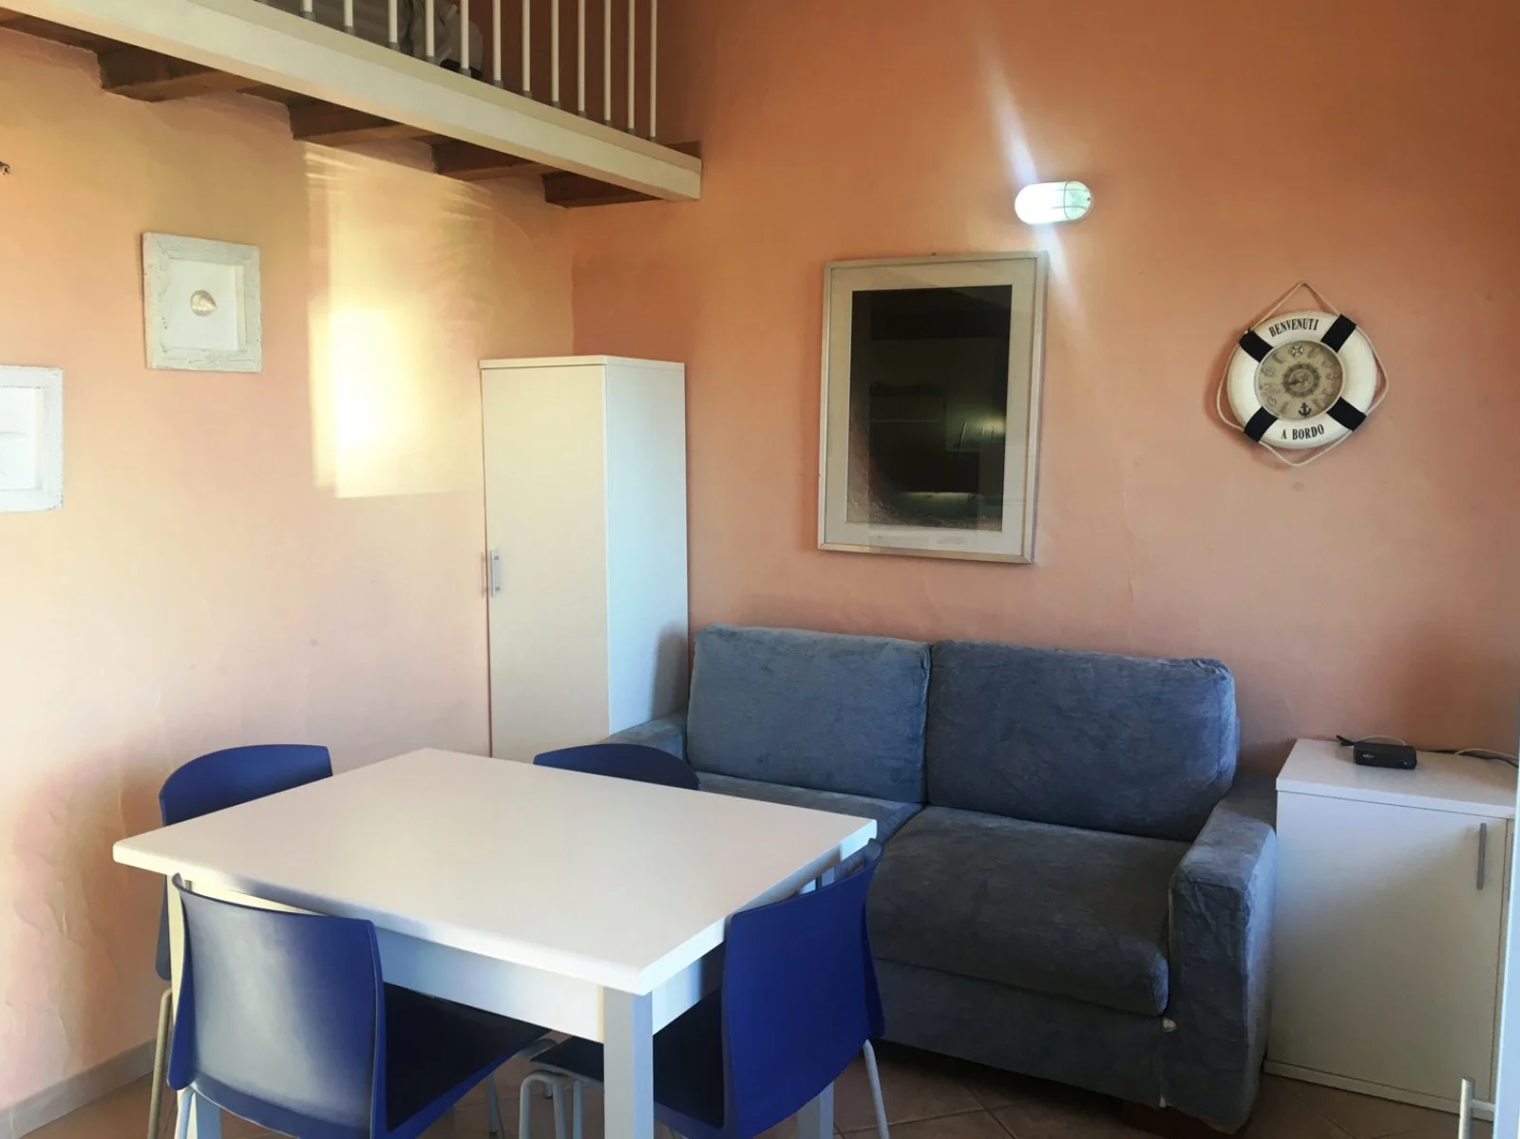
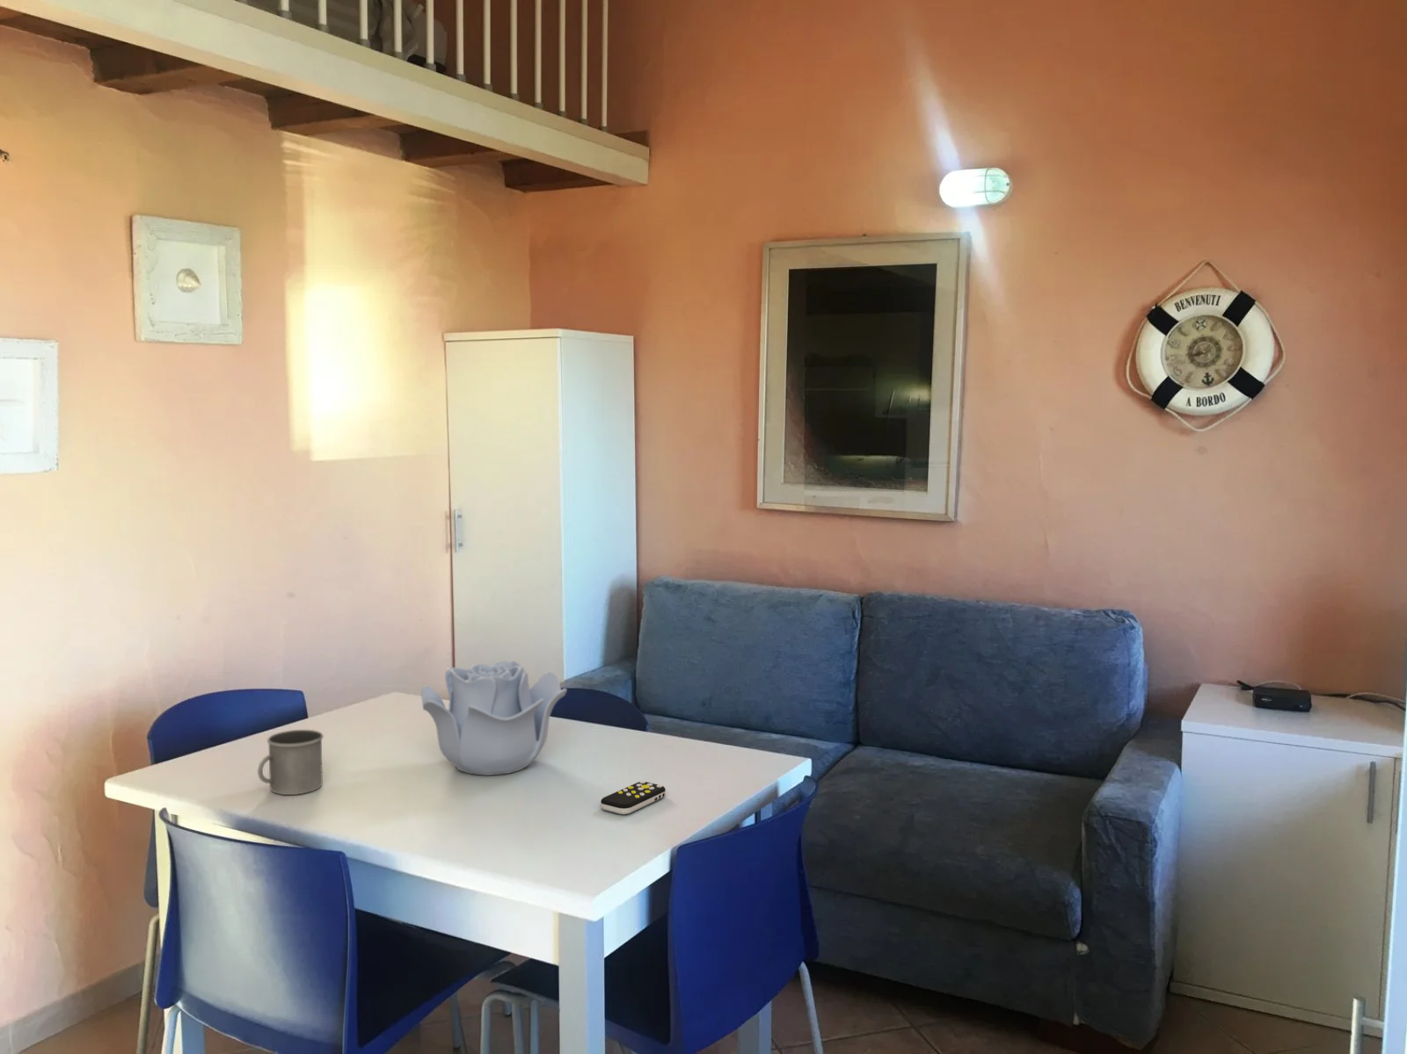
+ remote control [599,779,667,815]
+ decorative bowl [420,660,568,776]
+ mug [257,728,325,796]
